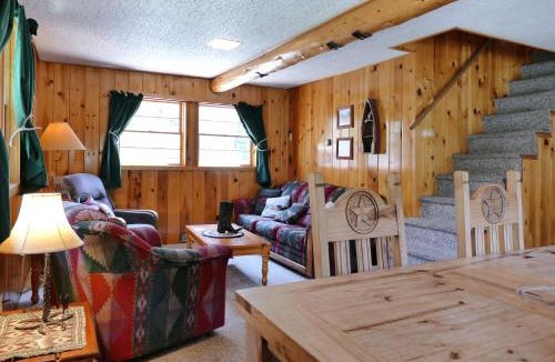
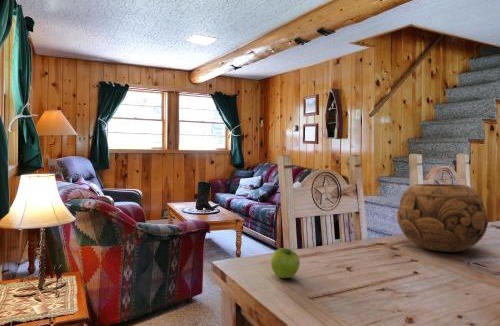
+ decorative bowl [396,183,489,253]
+ fruit [270,247,301,279]
